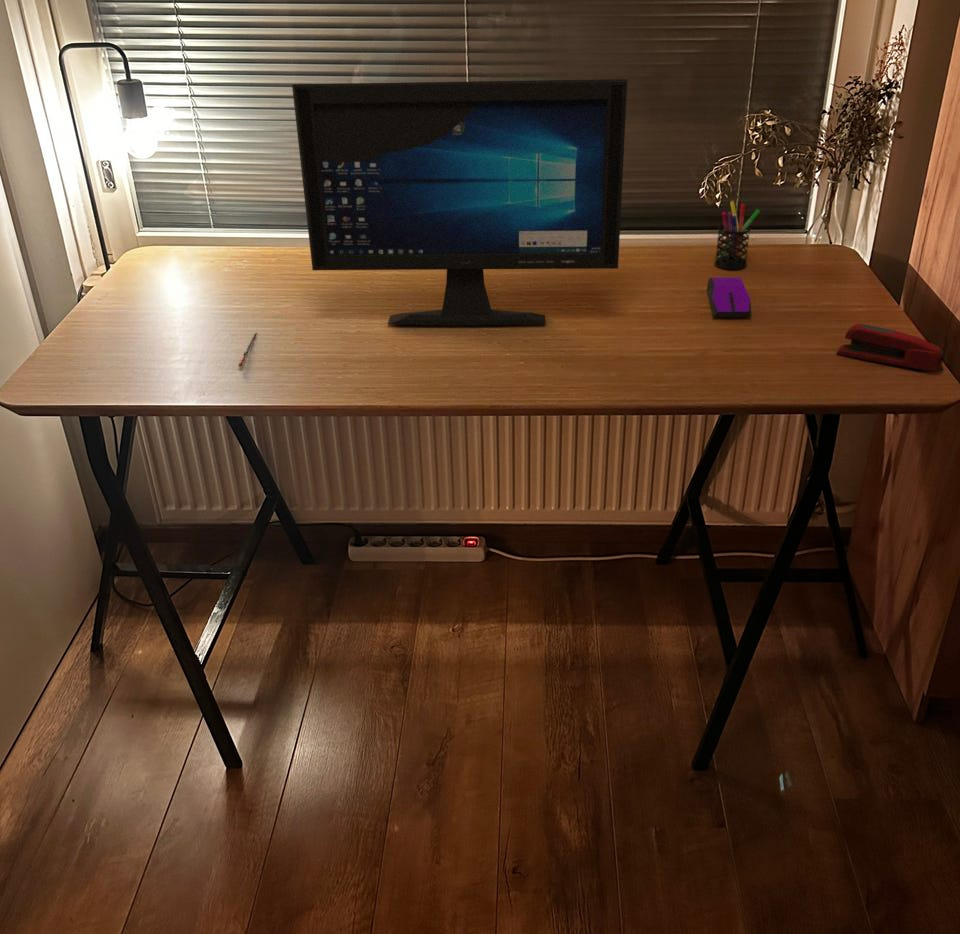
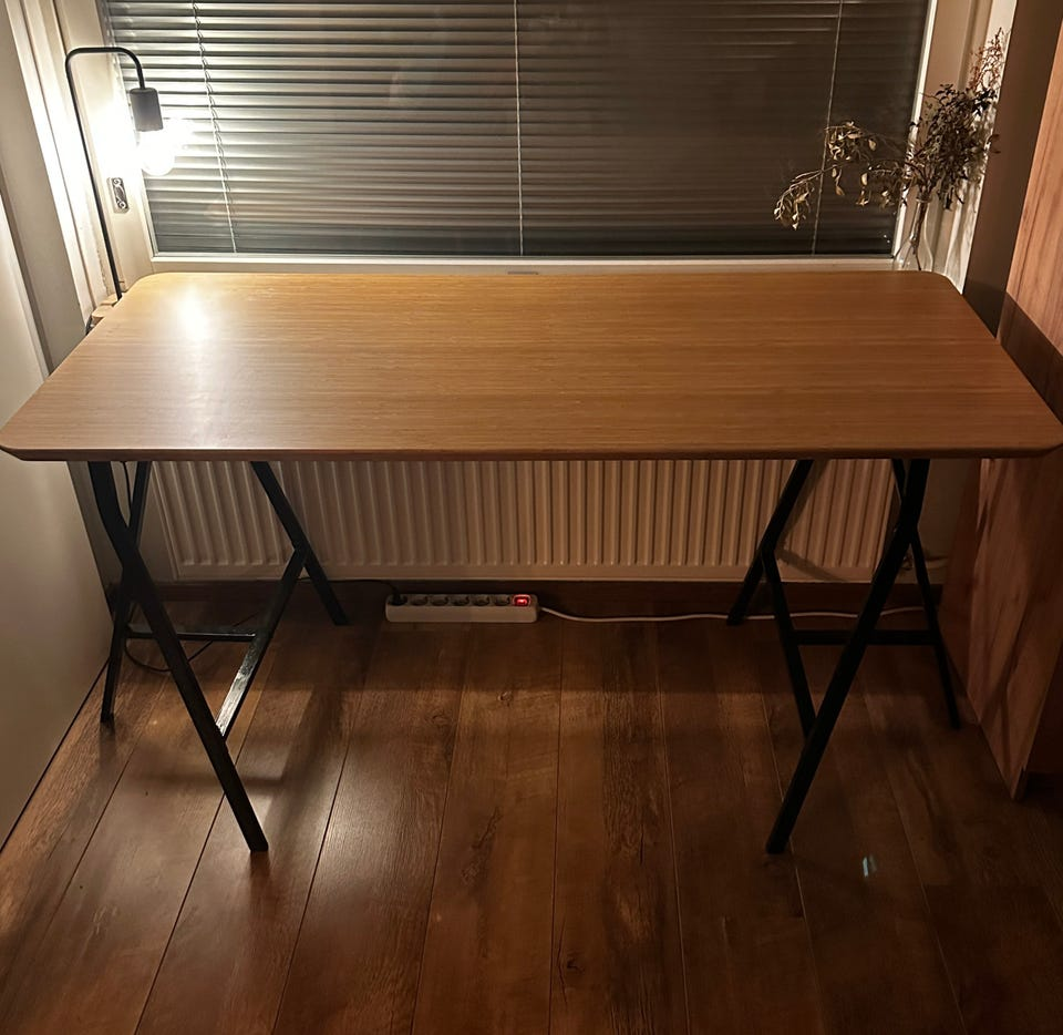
- computer monitor [291,78,628,326]
- pen [237,332,259,368]
- computer mouse [706,276,752,318]
- pen holder [714,200,762,270]
- stapler [836,323,944,373]
